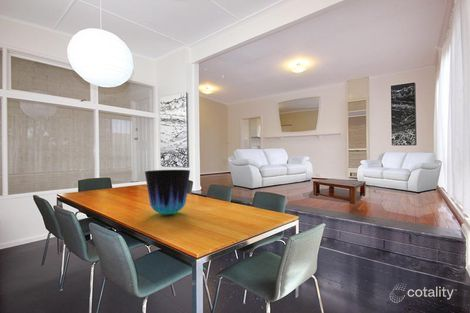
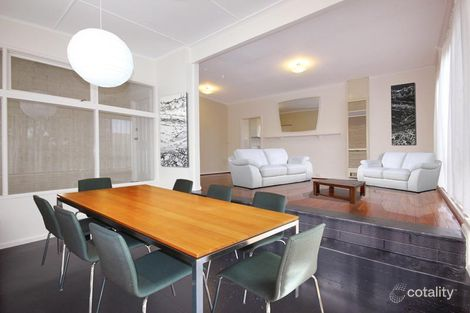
- vase [144,169,191,216]
